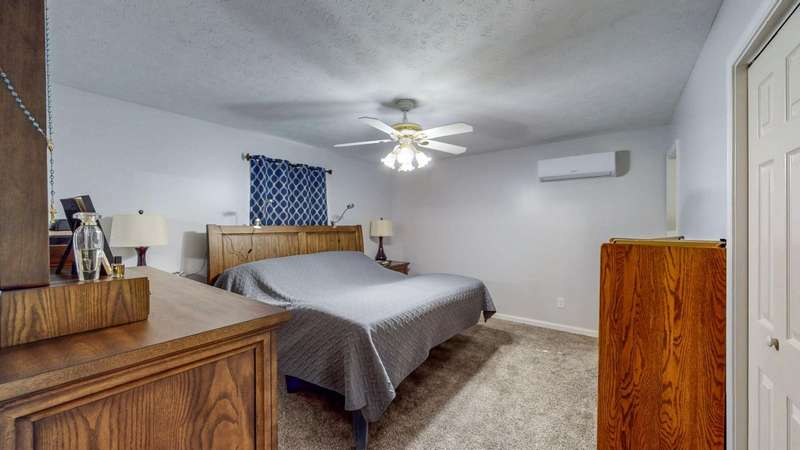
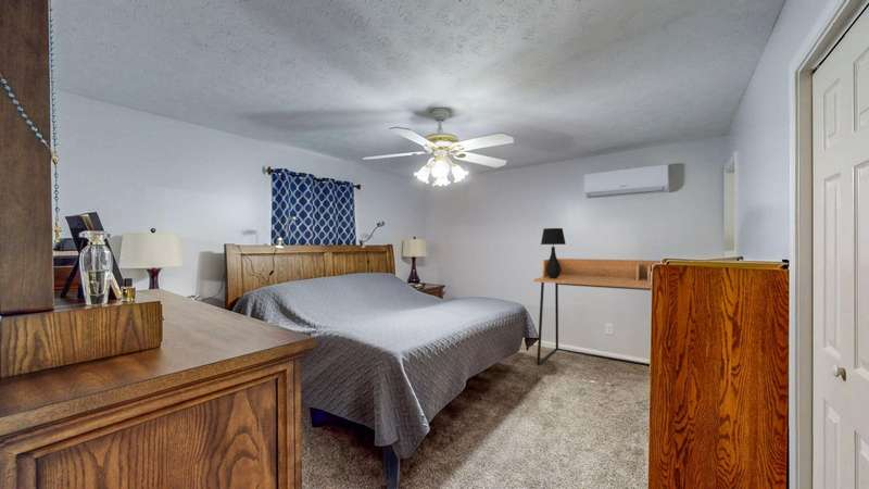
+ desk [532,258,662,368]
+ table lamp [540,227,567,278]
